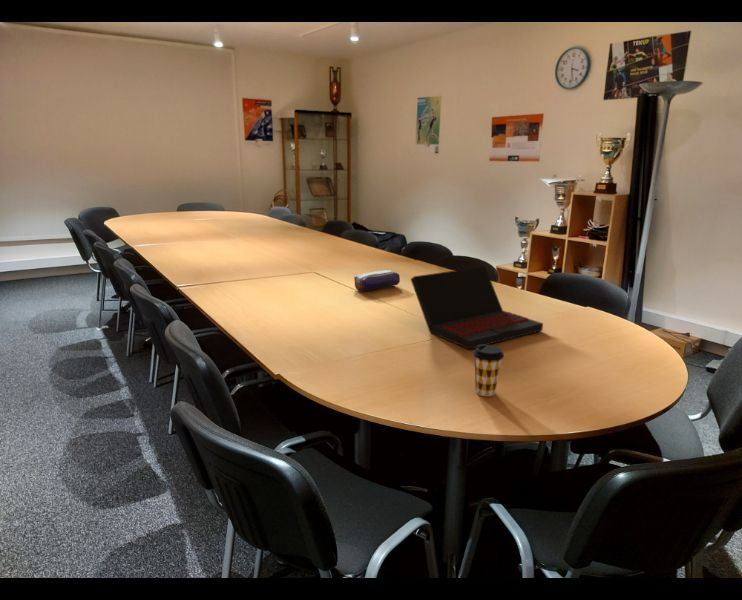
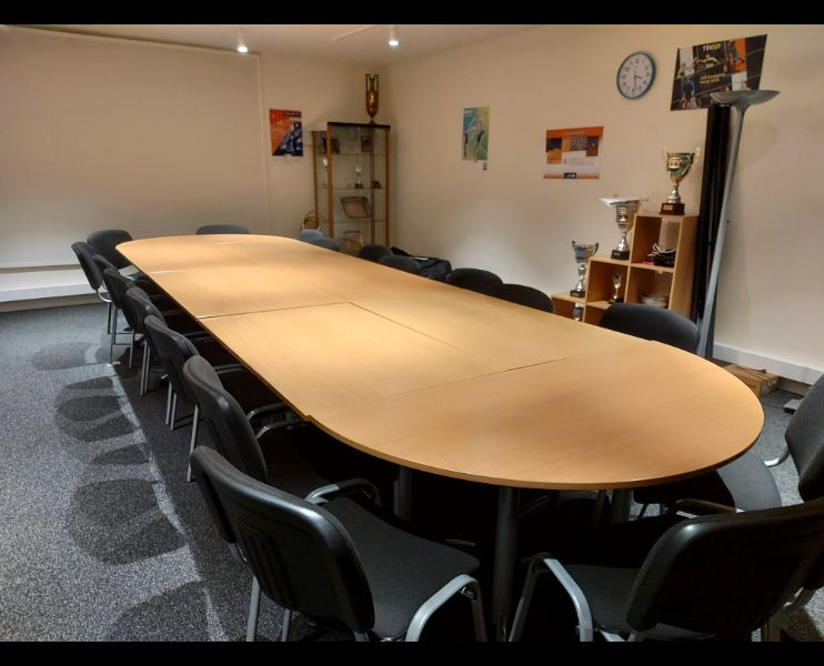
- laptop [410,265,544,350]
- pencil case [353,269,401,292]
- coffee cup [472,344,505,397]
